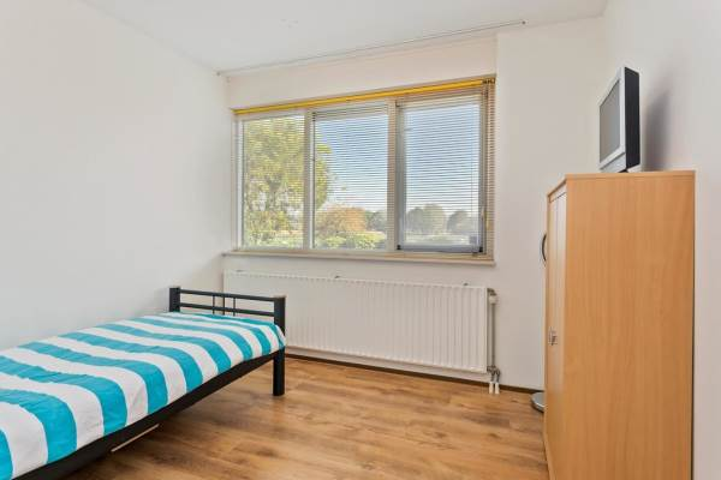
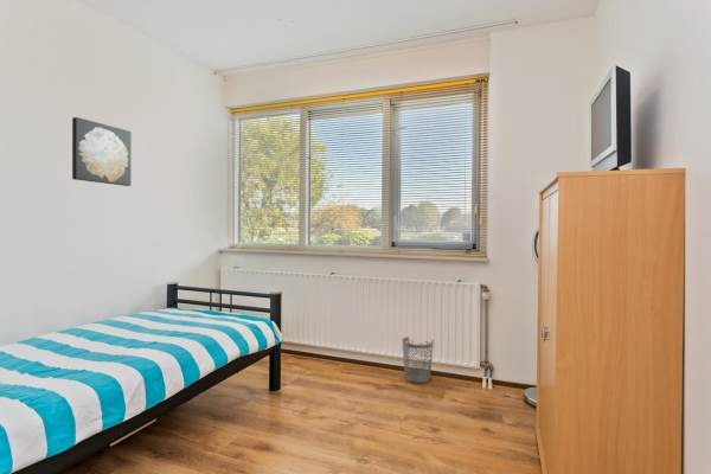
+ wastebasket [402,335,435,384]
+ wall art [71,116,133,187]
